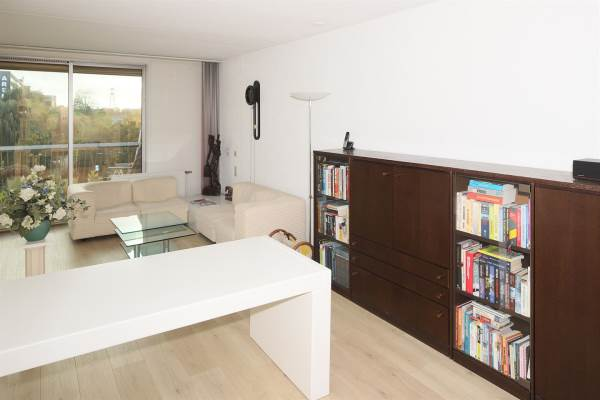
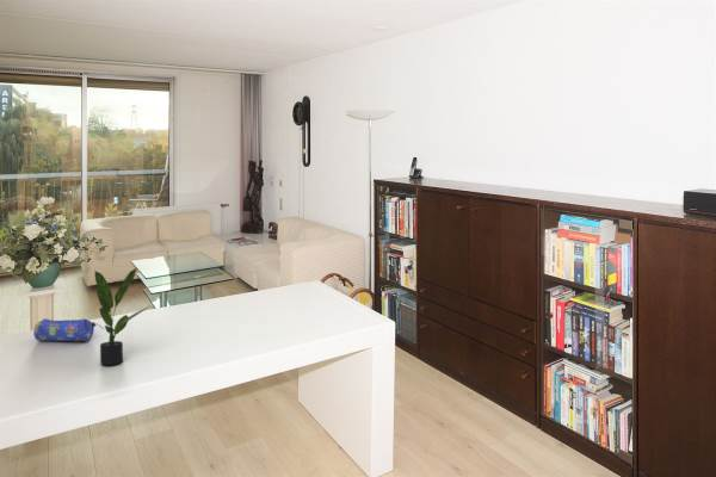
+ pencil case [32,317,97,343]
+ potted plant [88,267,150,366]
